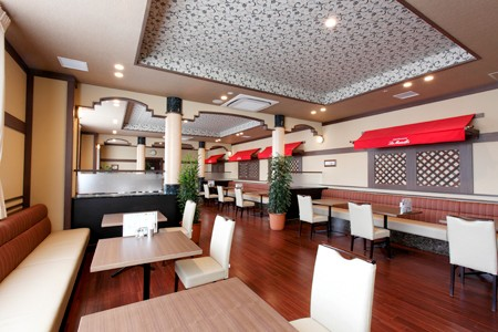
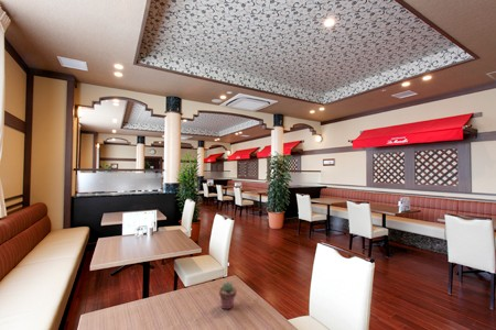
+ potted succulent [218,280,238,310]
